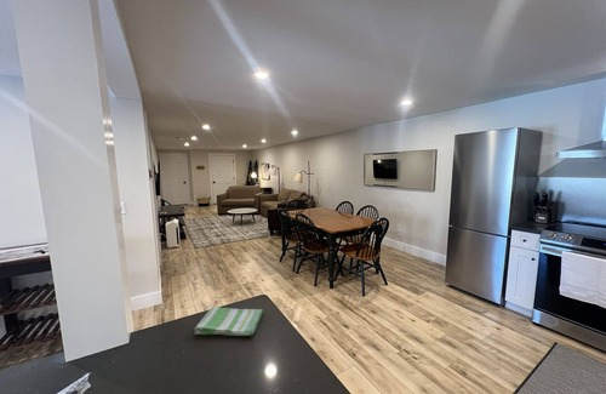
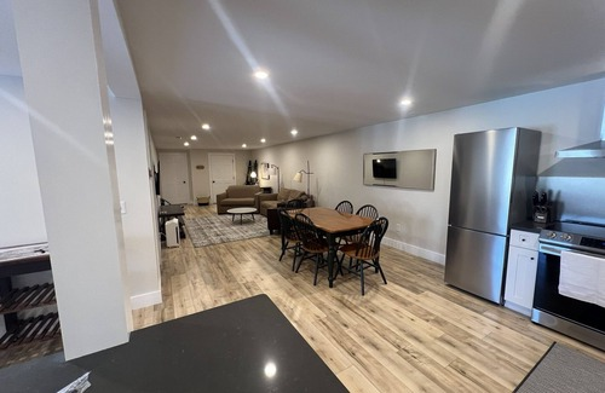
- dish towel [193,306,264,337]
